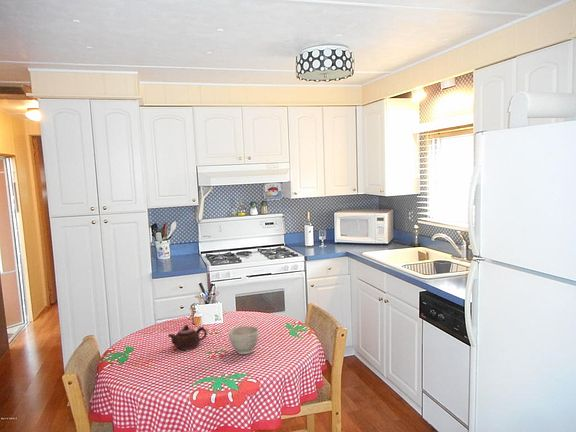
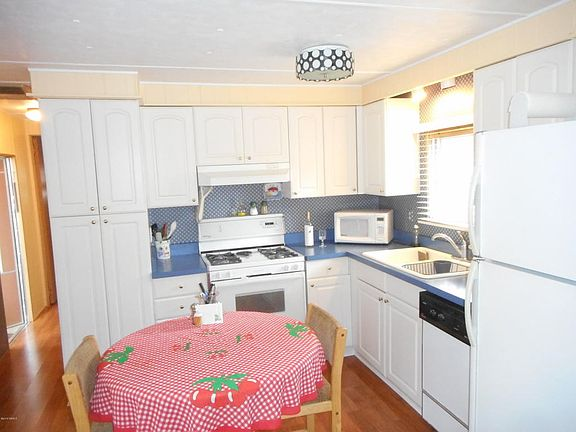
- bowl [228,325,260,355]
- teapot [167,324,208,351]
